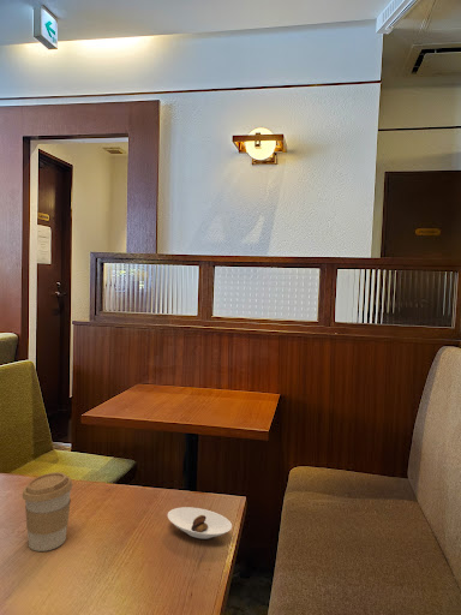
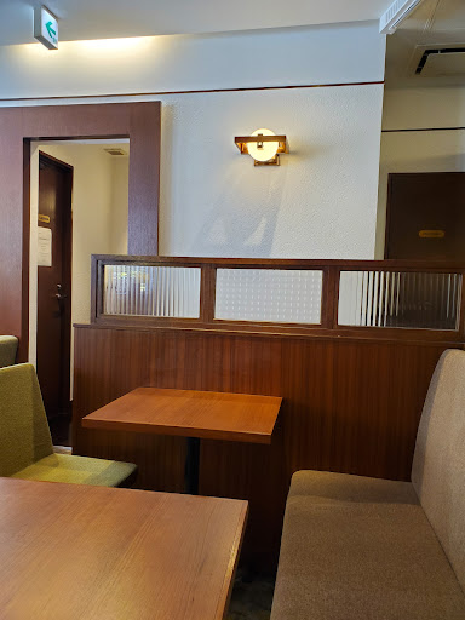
- saucer [167,506,233,539]
- coffee cup [22,471,73,553]
